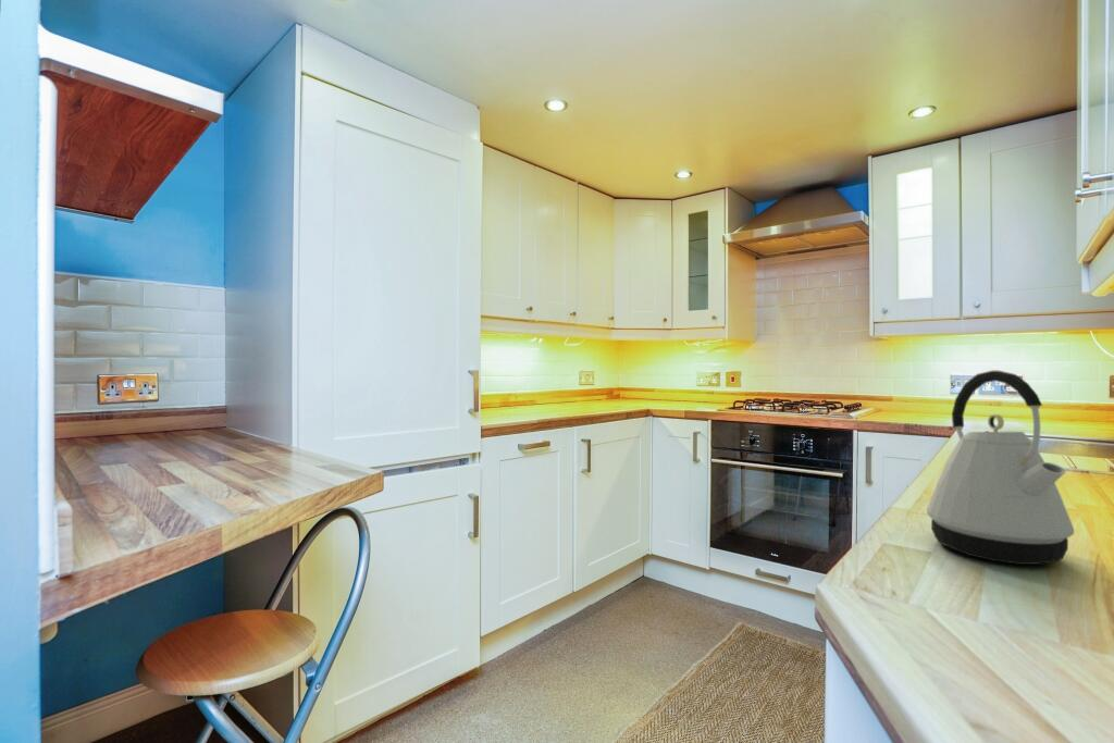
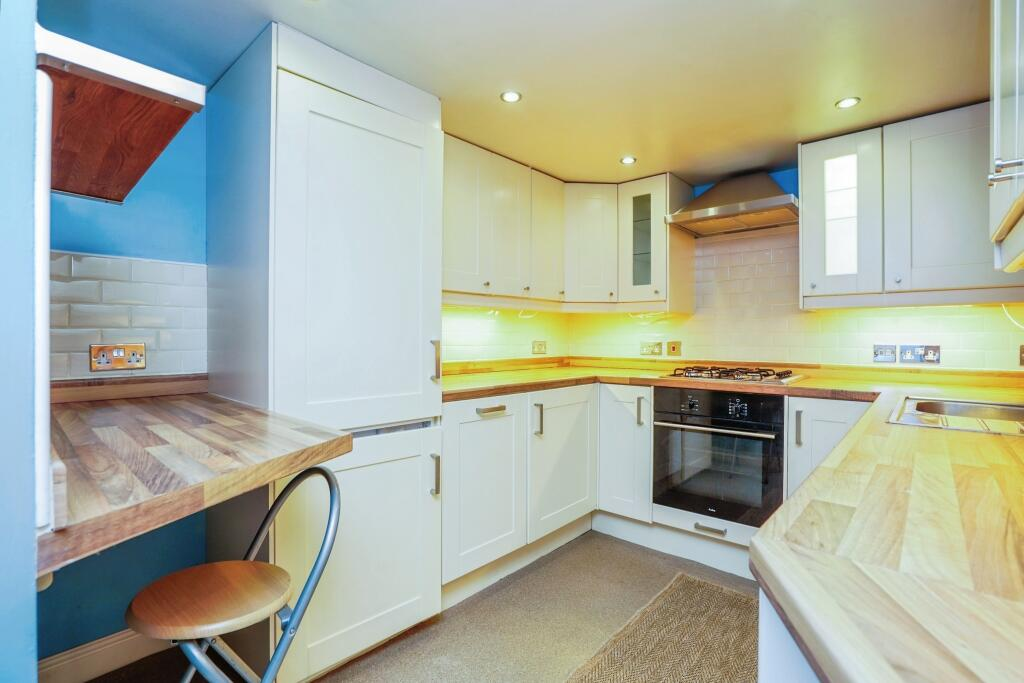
- kettle [926,370,1075,566]
